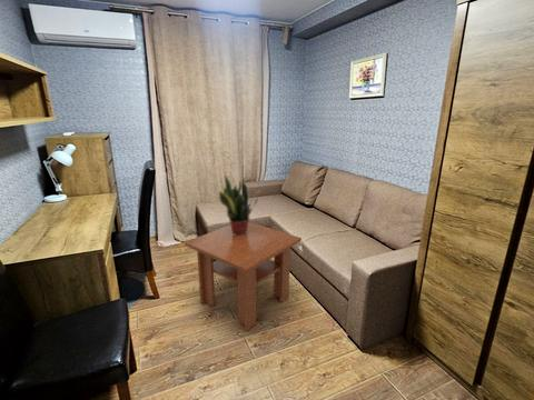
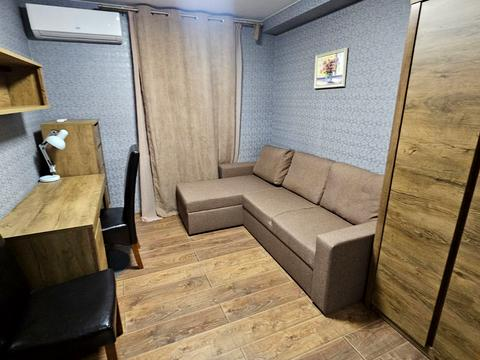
- coffee table [184,221,303,332]
- potted plant [218,173,261,237]
